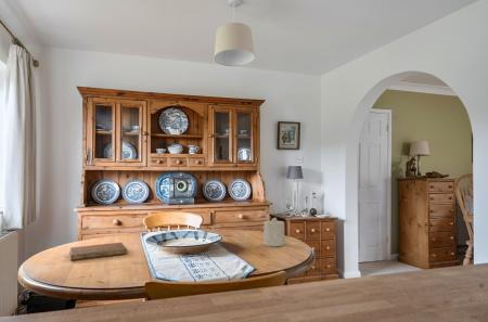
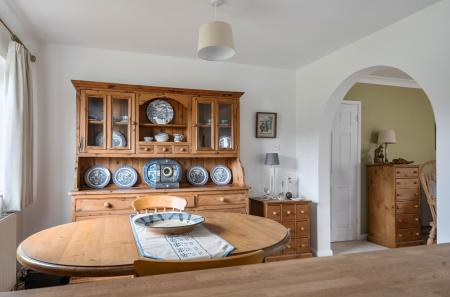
- notebook [68,242,128,261]
- candle [262,217,285,247]
